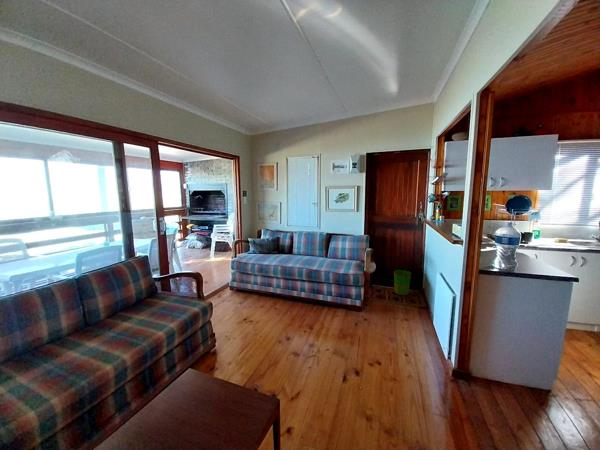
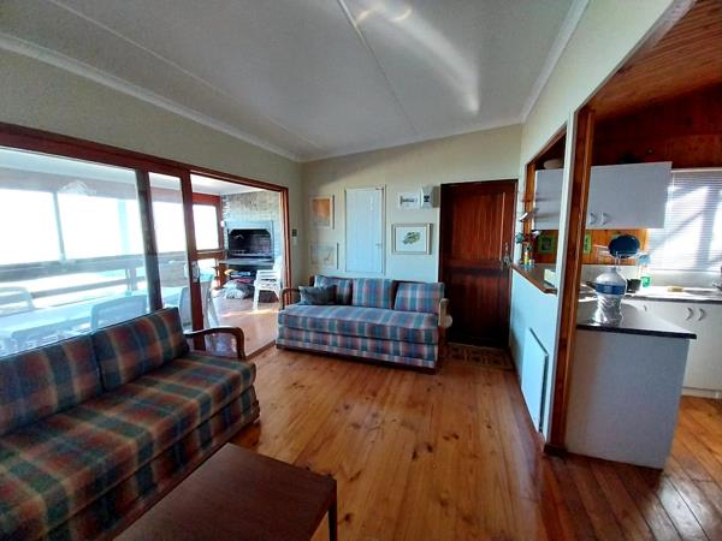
- waste bin [393,269,412,296]
